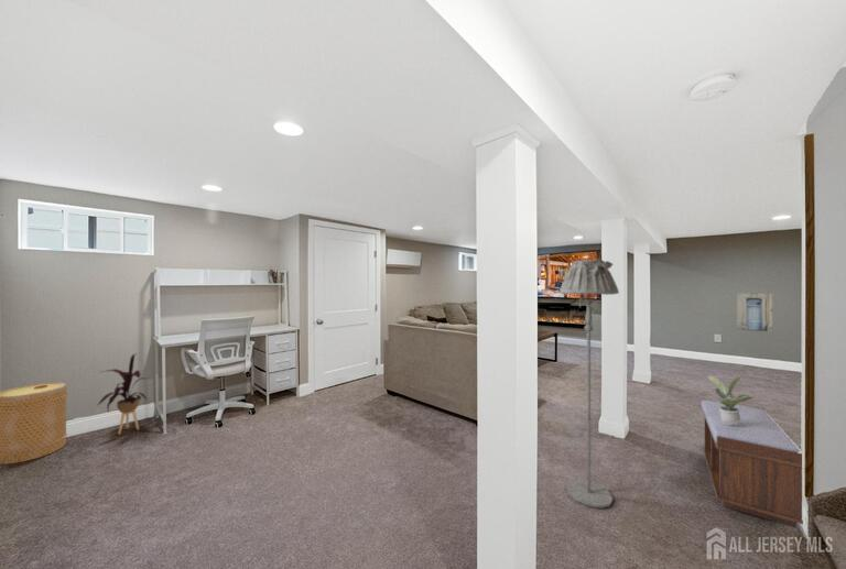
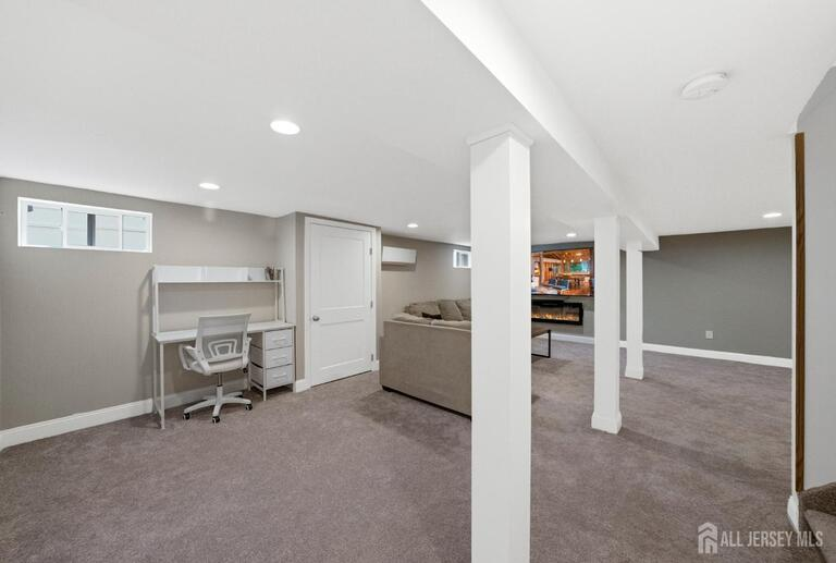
- bench [699,400,804,529]
- potted plant [706,375,755,425]
- floor lamp [558,259,620,510]
- house plant [97,352,149,436]
- basket [0,381,68,464]
- wall art [736,293,773,332]
